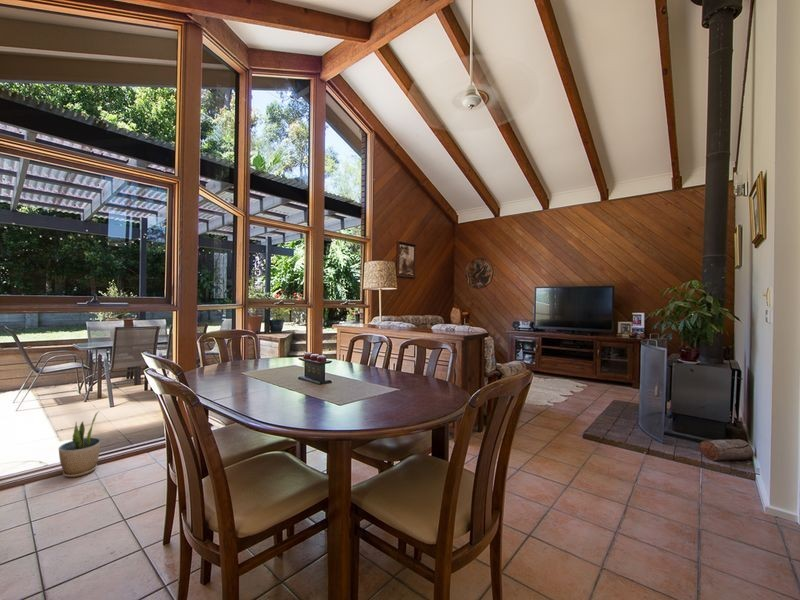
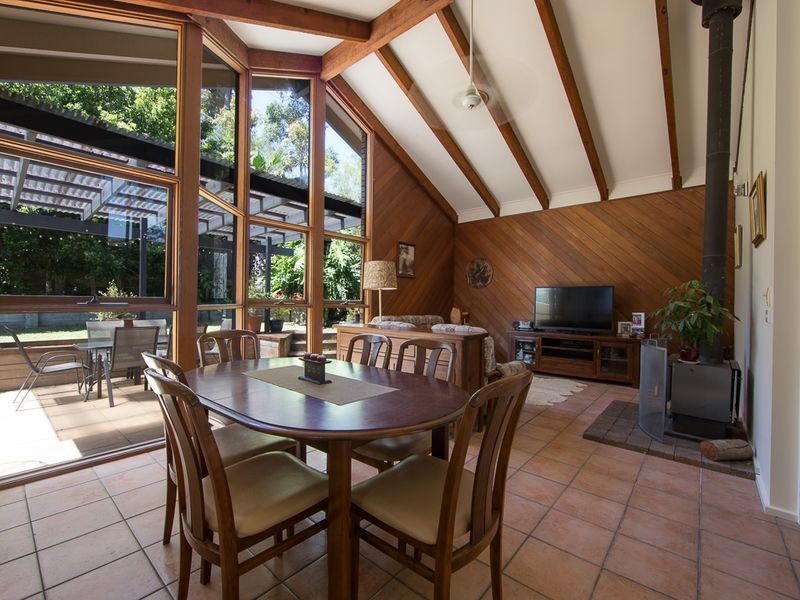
- potted plant [58,410,101,478]
